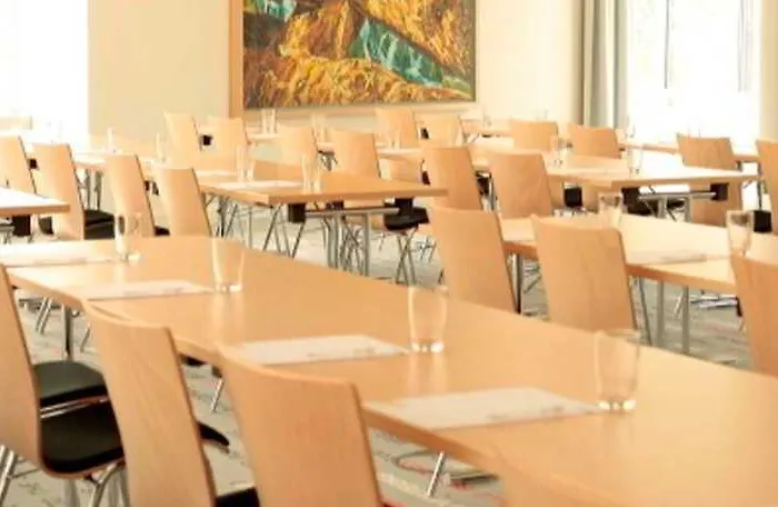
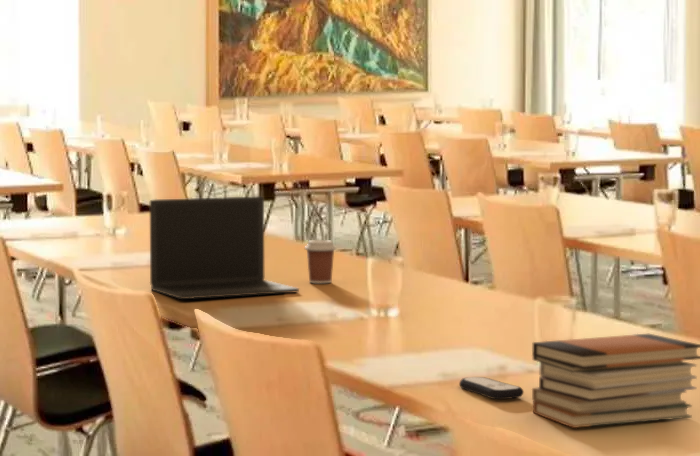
+ laptop [149,195,300,300]
+ book stack [531,333,700,429]
+ coffee cup [304,239,337,284]
+ remote control [458,376,525,400]
